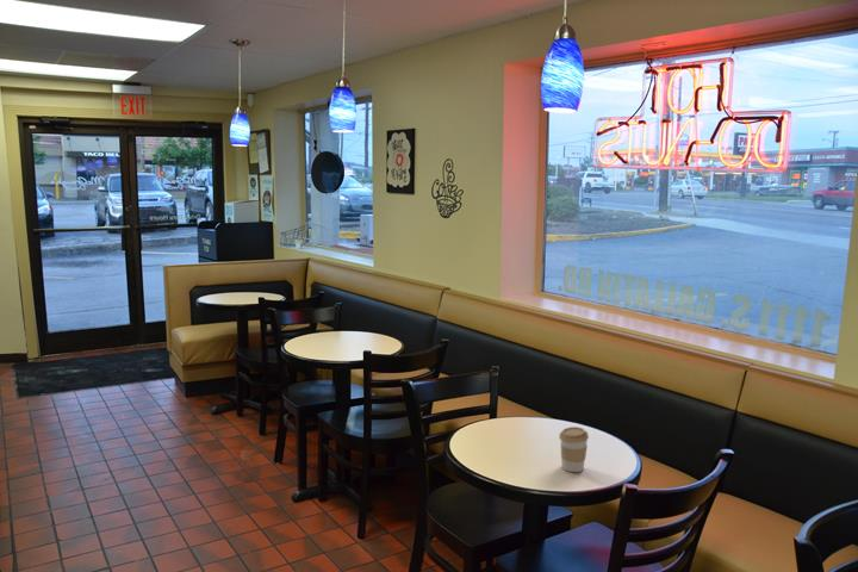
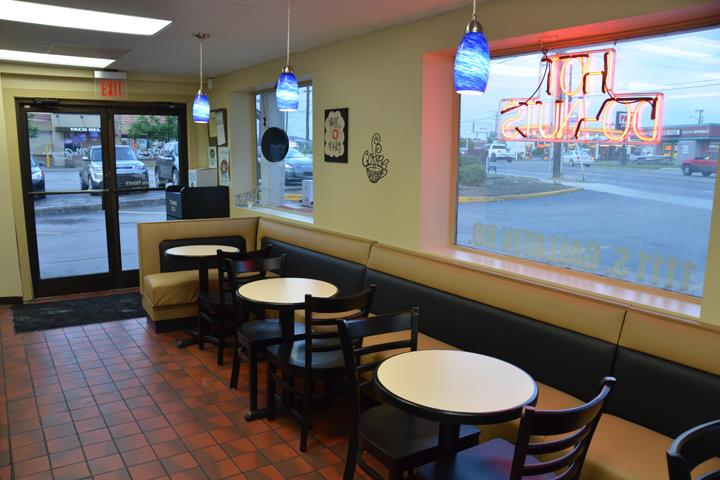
- coffee cup [558,425,590,473]
